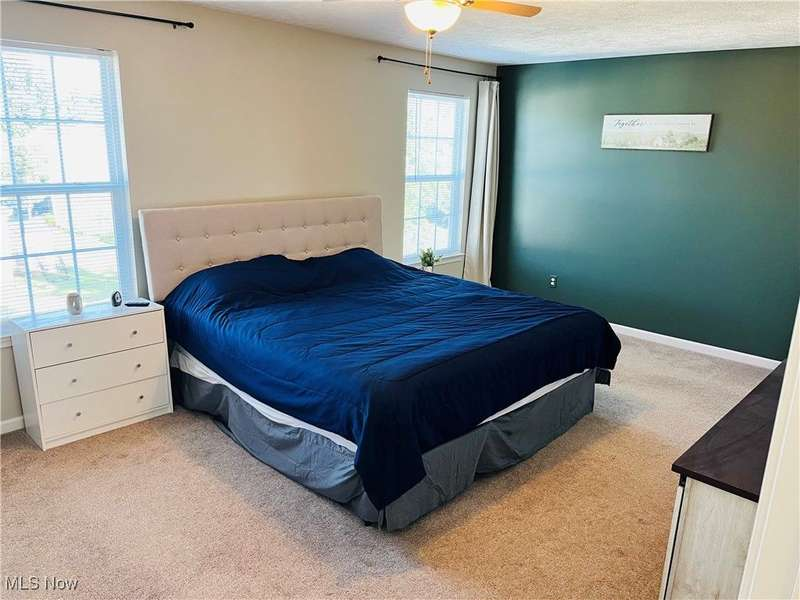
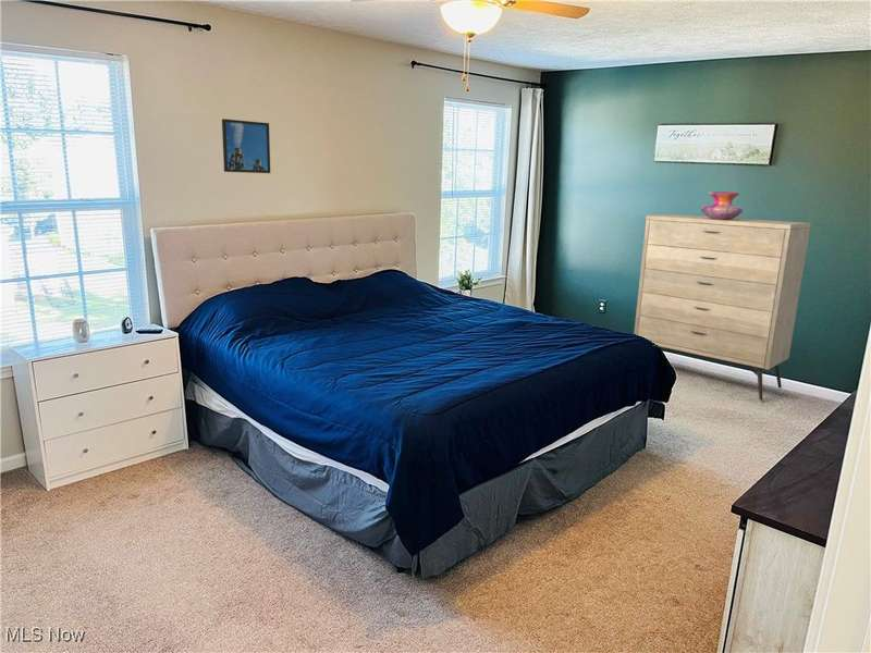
+ dresser [633,213,812,402]
+ decorative vase [700,190,745,220]
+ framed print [221,118,271,174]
